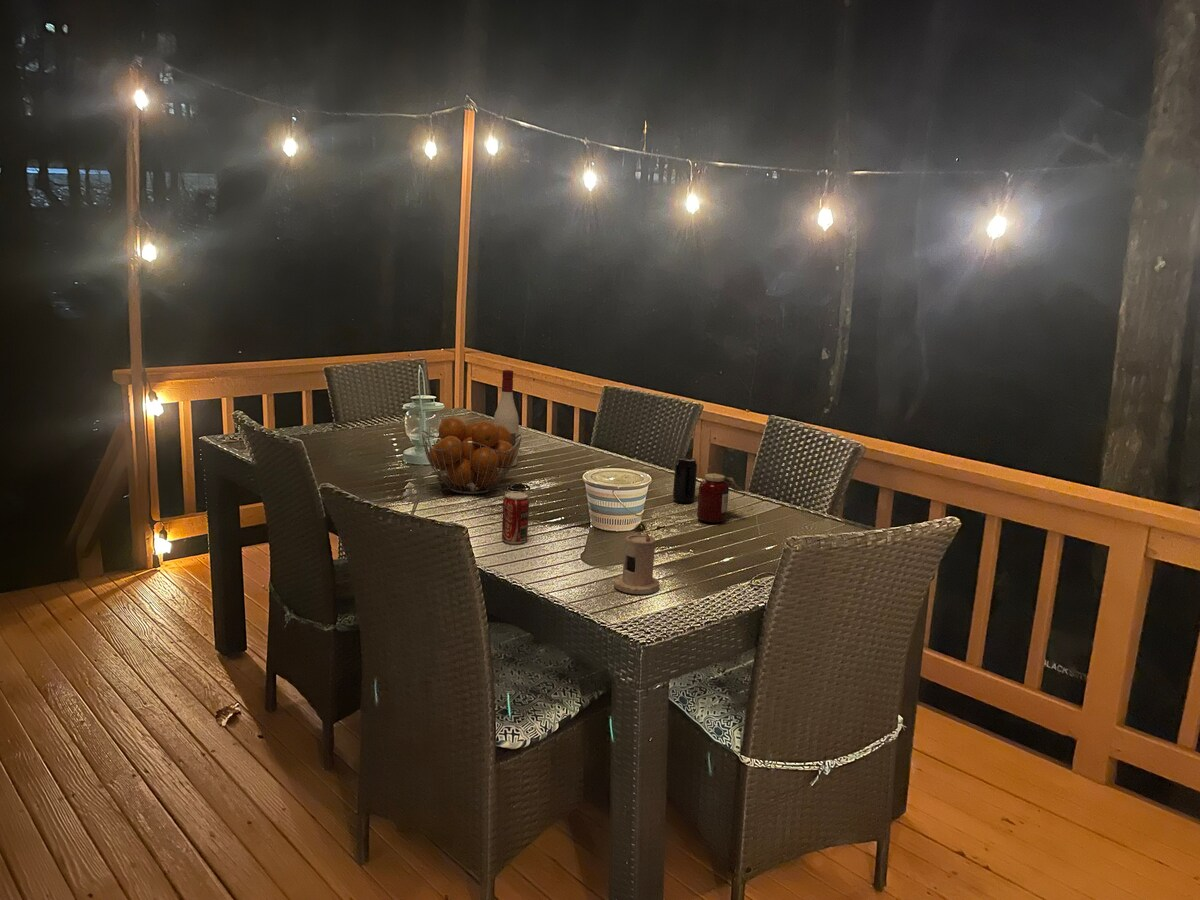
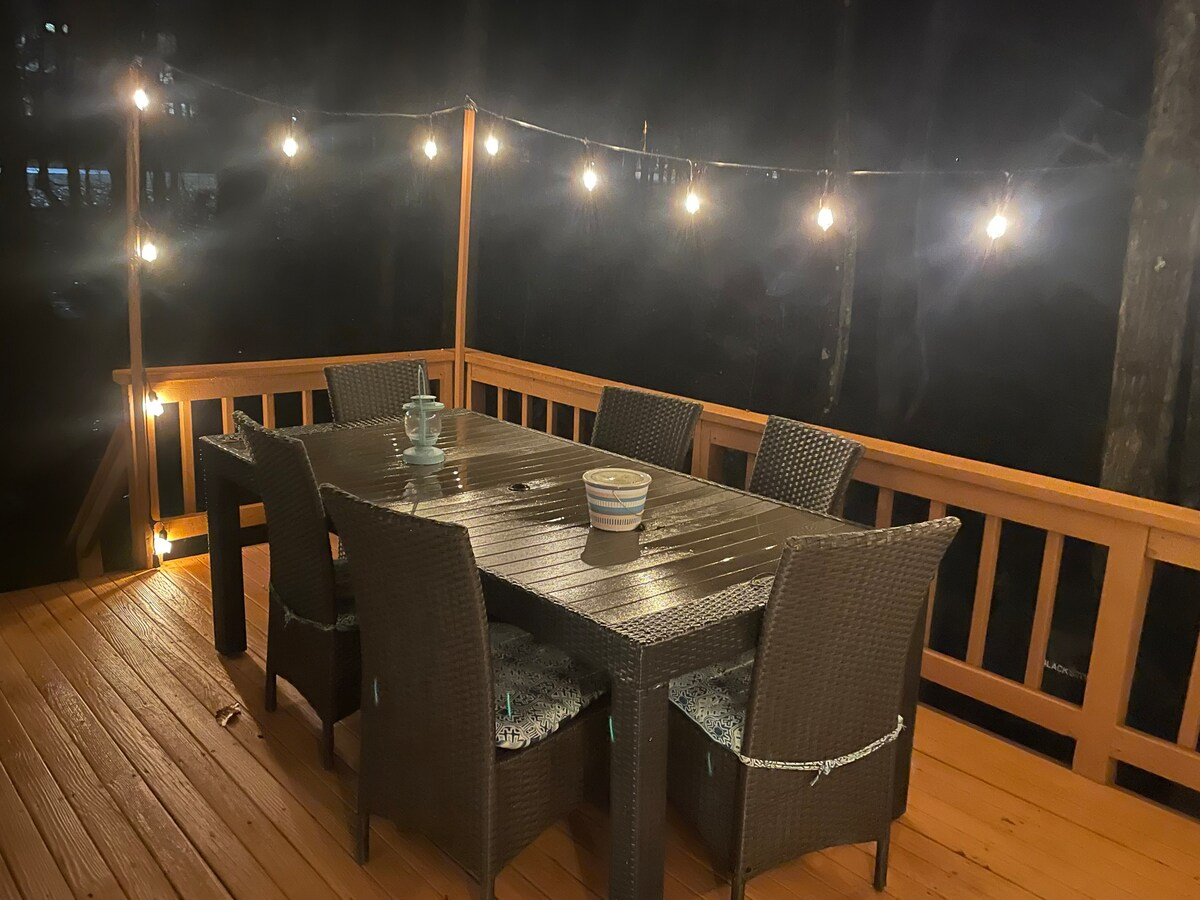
- candle [613,533,660,595]
- jar [696,472,745,524]
- alcohol [492,369,520,468]
- beverage can [672,456,698,504]
- beverage can [501,491,530,545]
- fruit basket [421,416,523,495]
